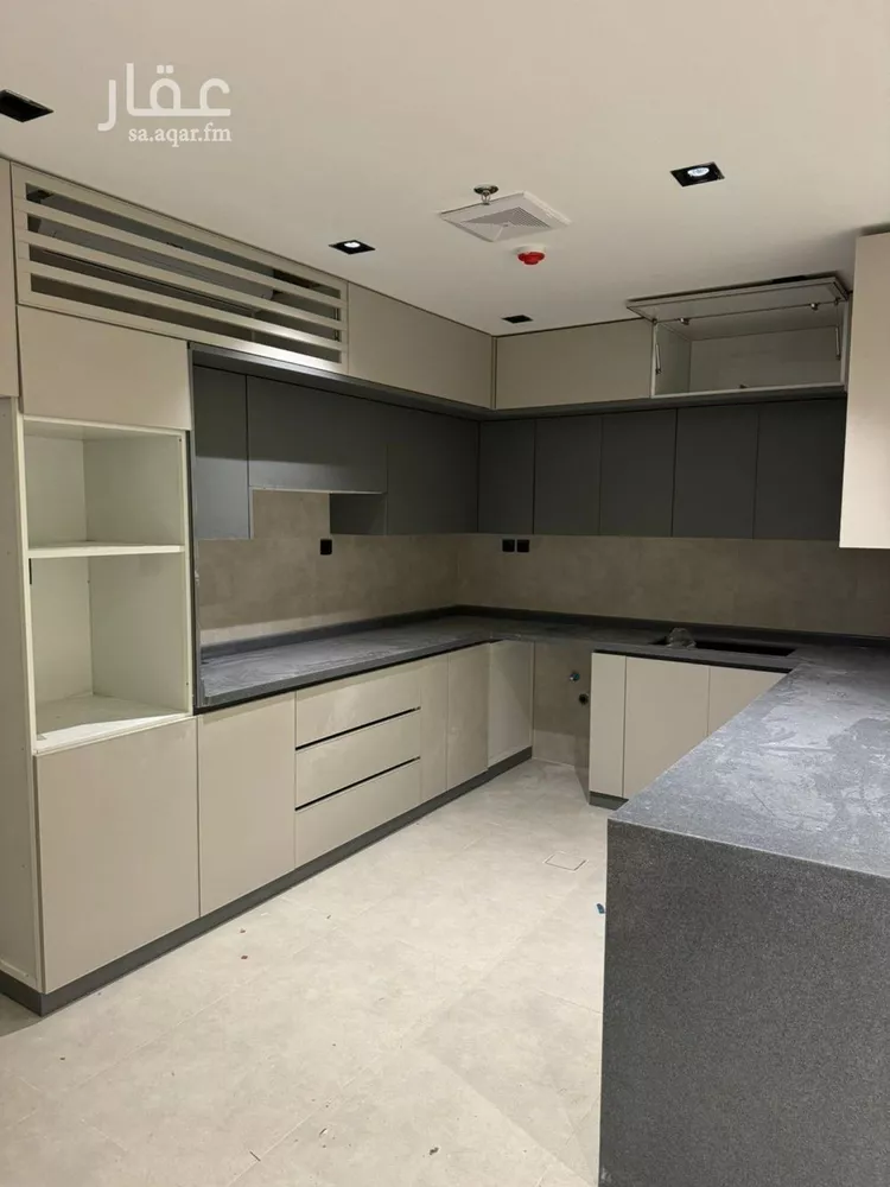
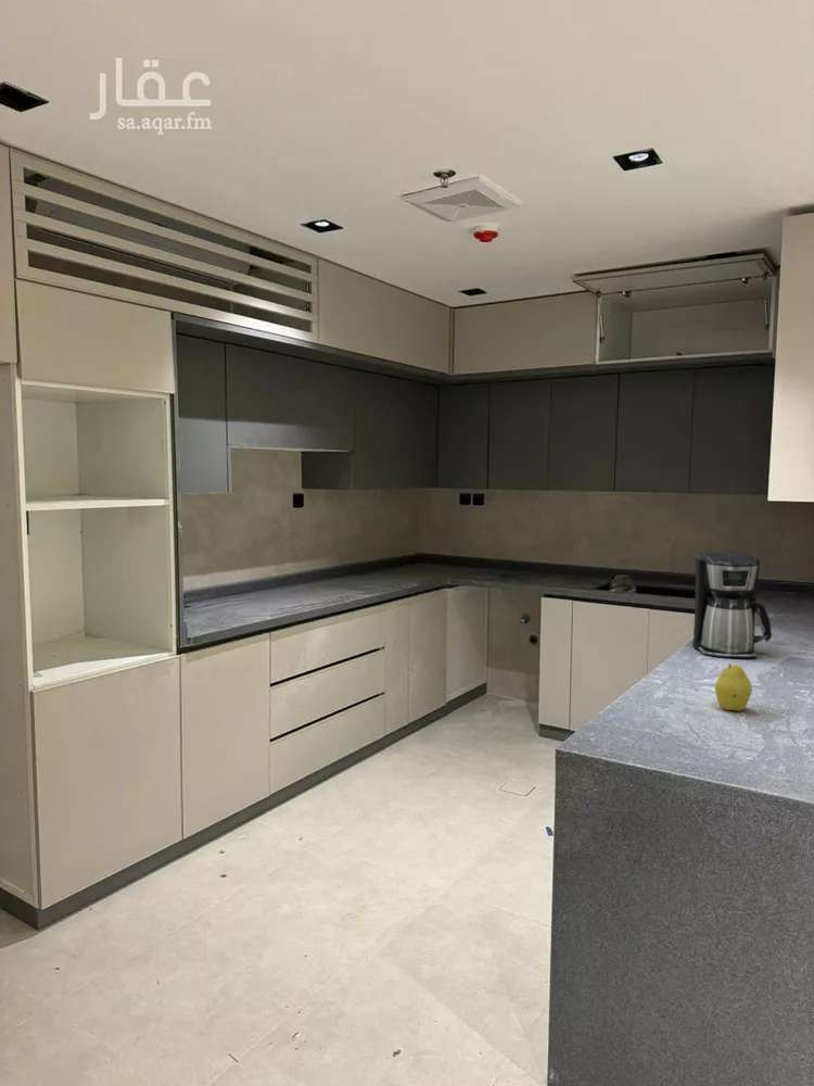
+ fruit [714,662,753,712]
+ coffee maker [691,552,773,659]
